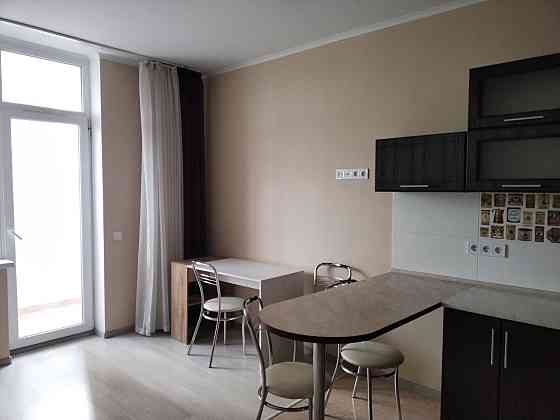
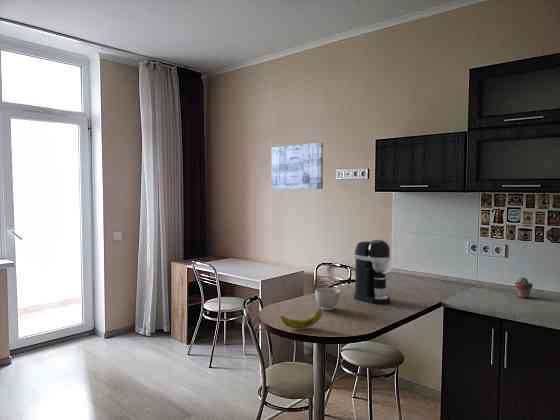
+ coffee maker [353,239,391,305]
+ potted succulent [514,276,534,299]
+ fruit [280,304,323,329]
+ bowl [314,287,341,311]
+ wall art [271,142,324,190]
